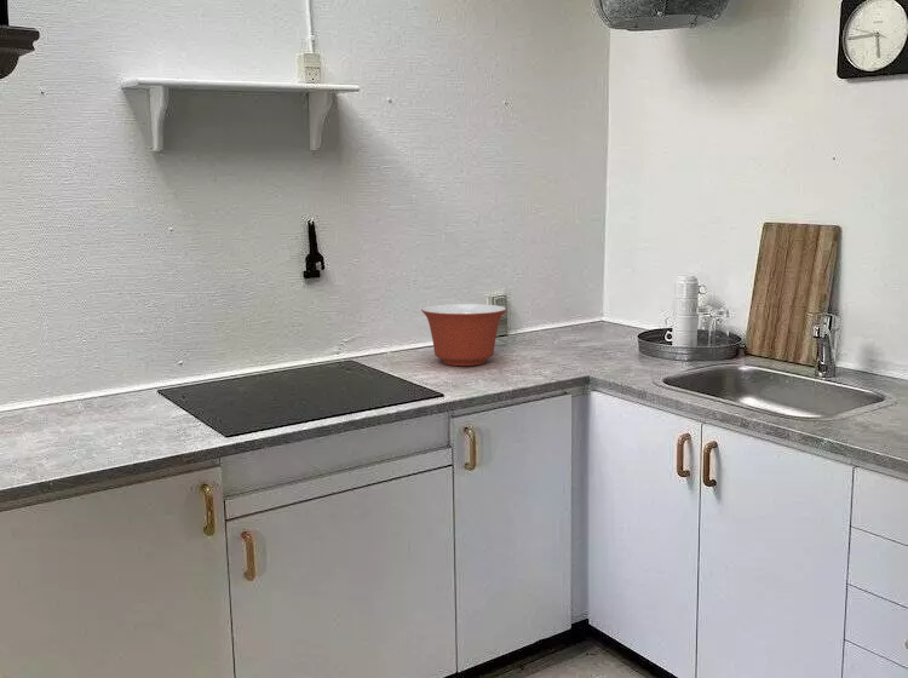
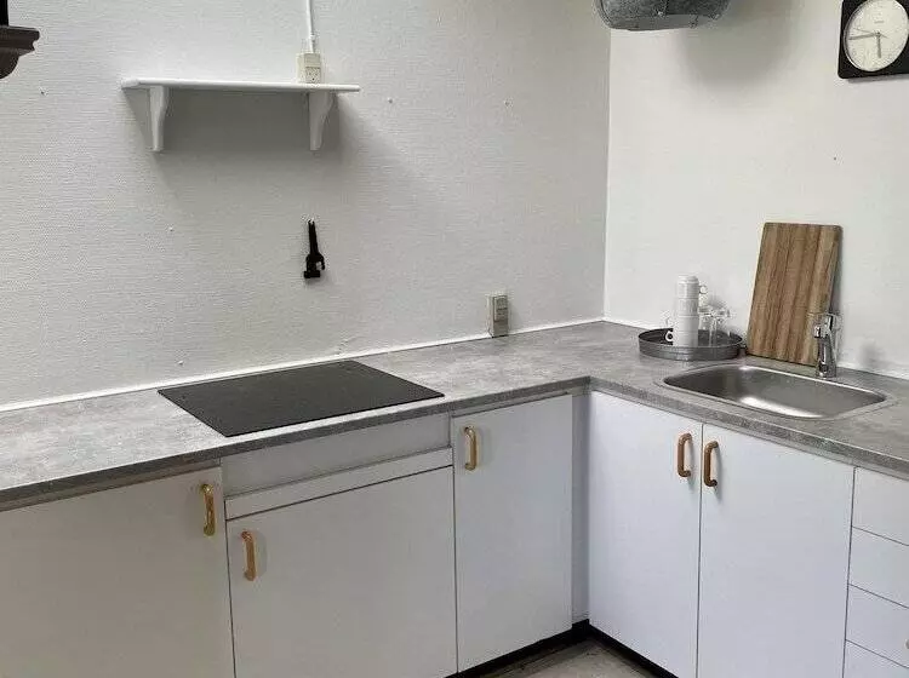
- mixing bowl [420,303,507,367]
